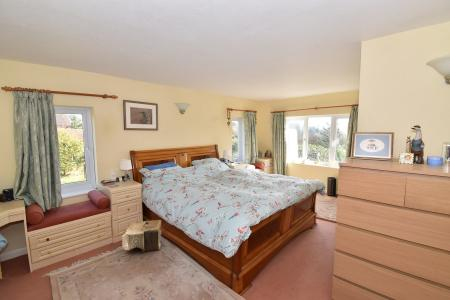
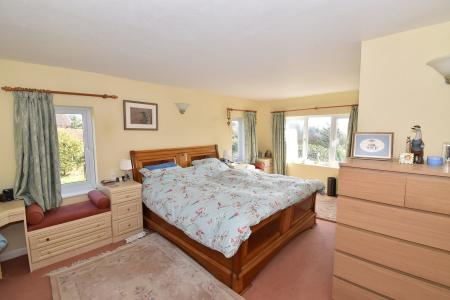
- pouf [121,219,162,253]
